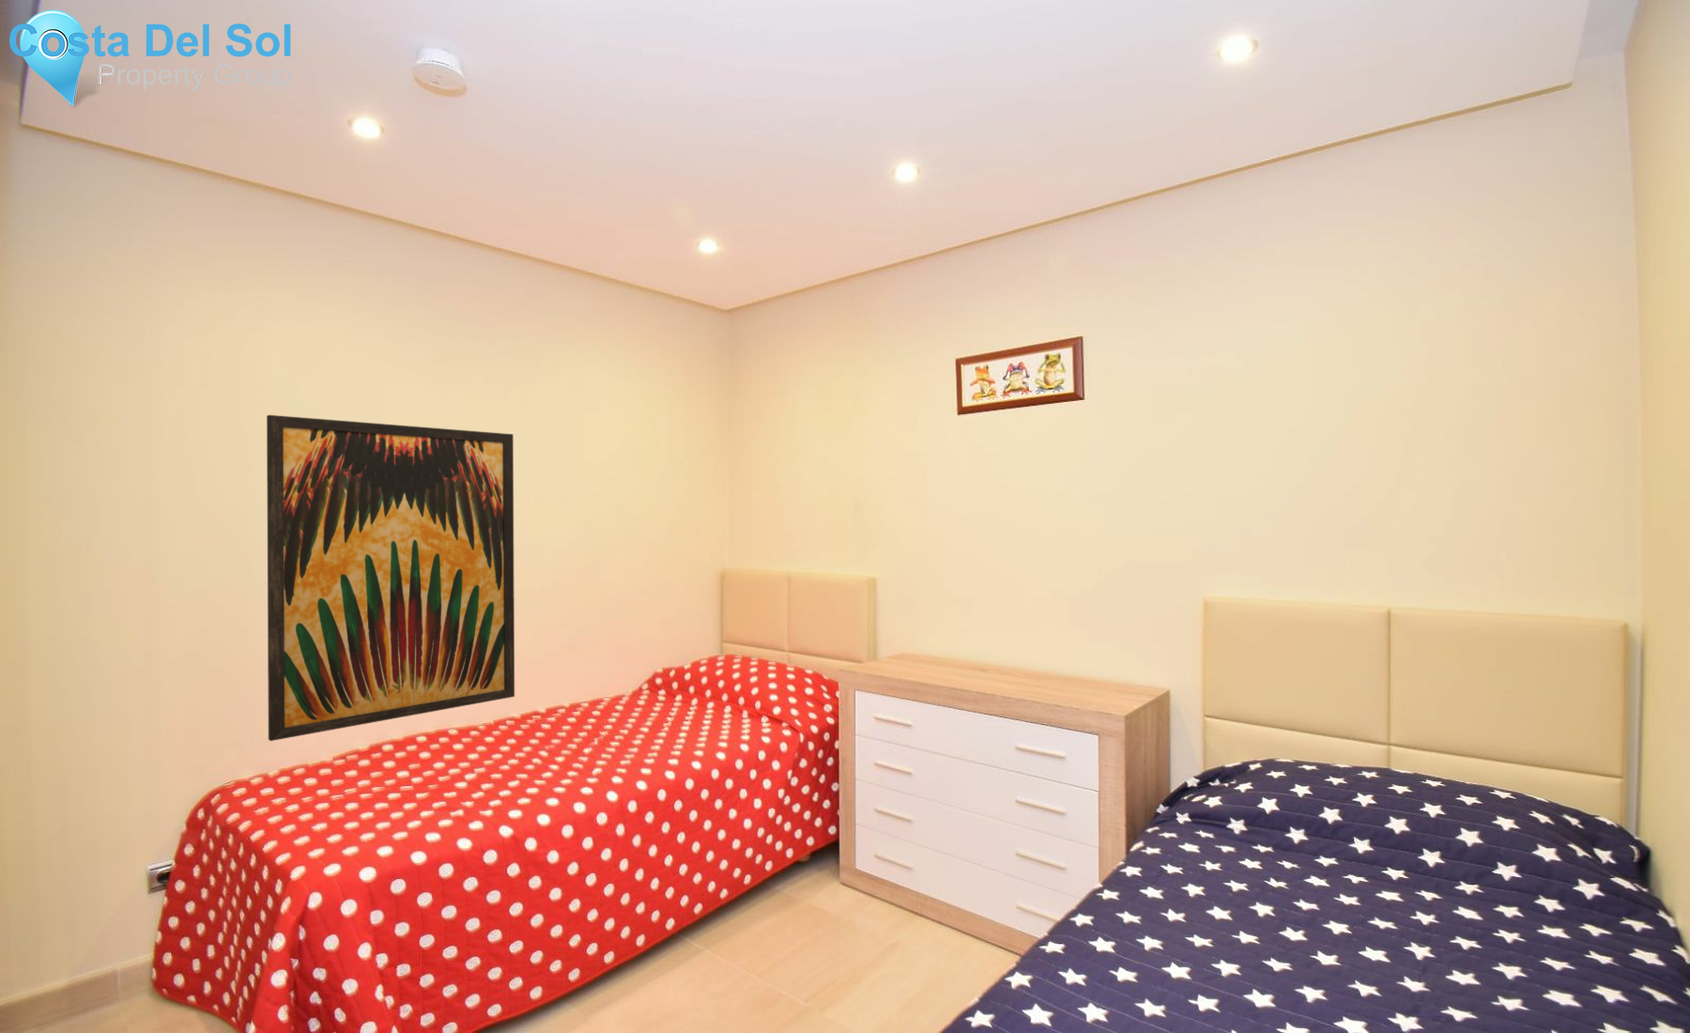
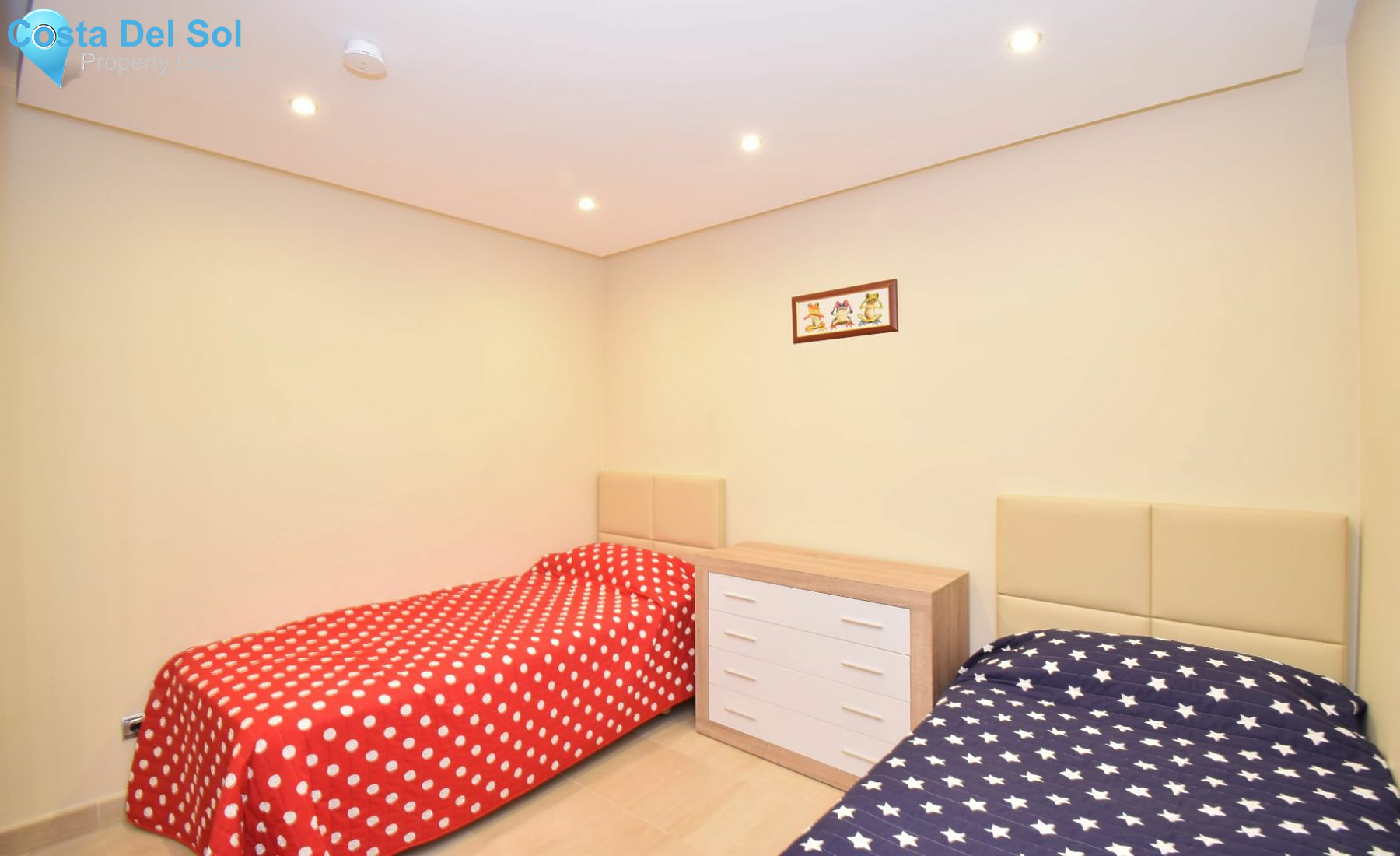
- wall art [266,414,515,742]
